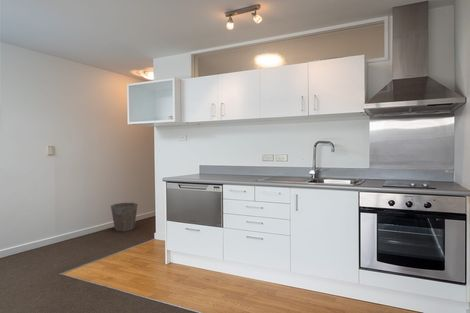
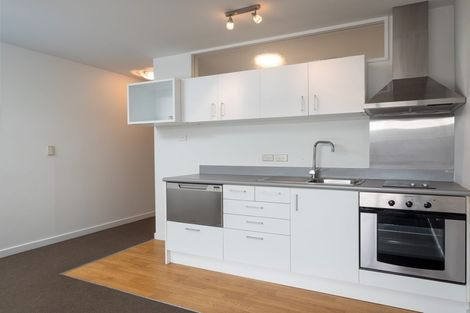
- waste bin [110,202,139,232]
